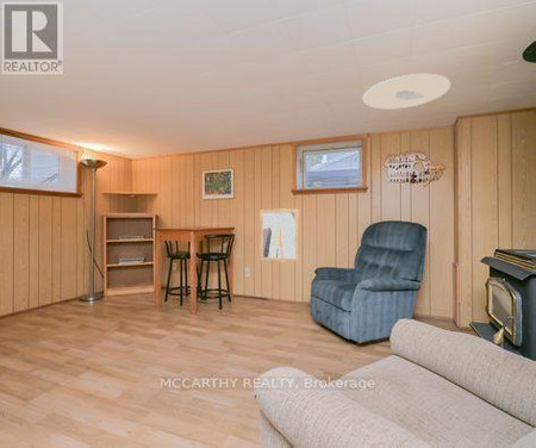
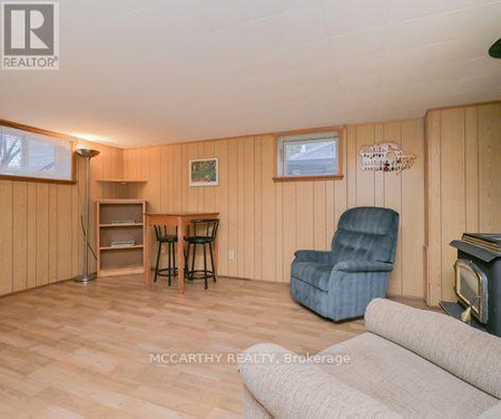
- ceiling light [362,73,451,110]
- wall art [258,207,300,263]
